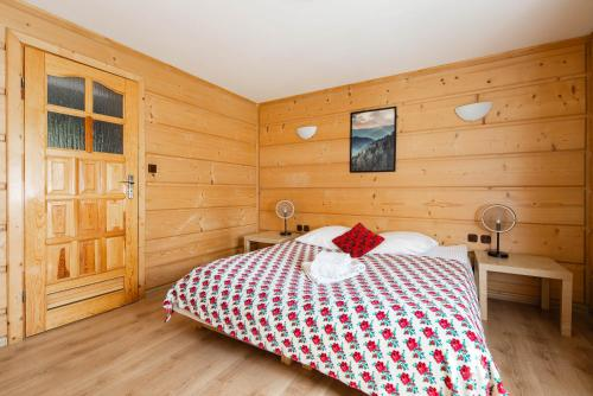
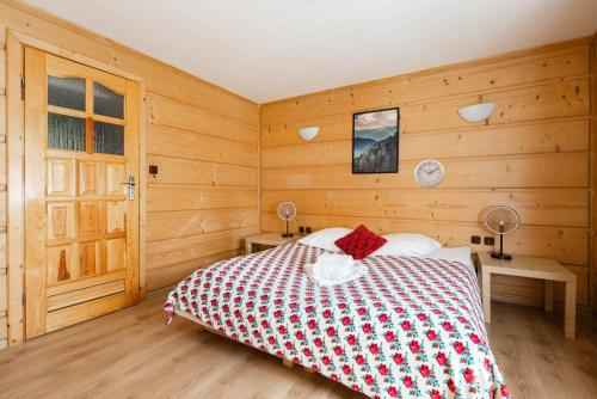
+ wall clock [413,159,447,189]
